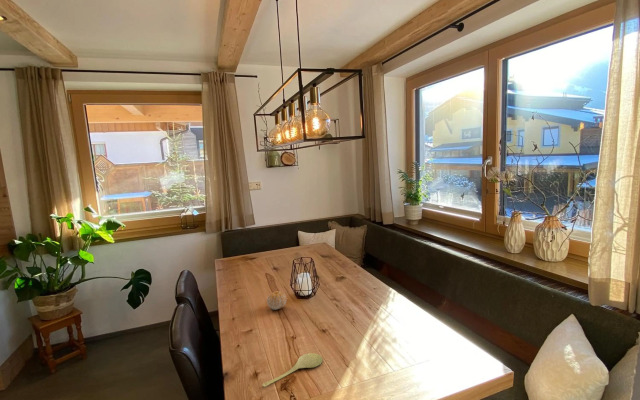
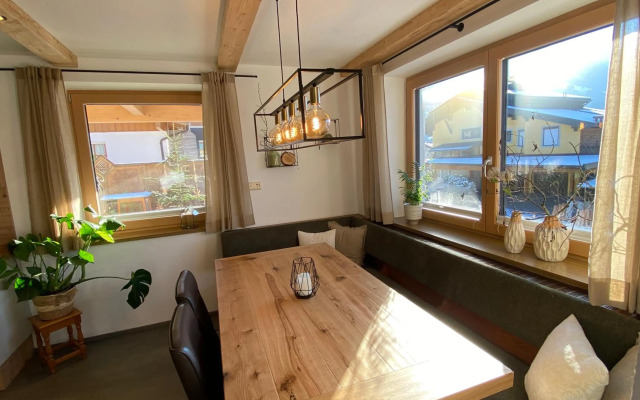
- spoon [261,352,324,388]
- fruit [266,290,288,311]
